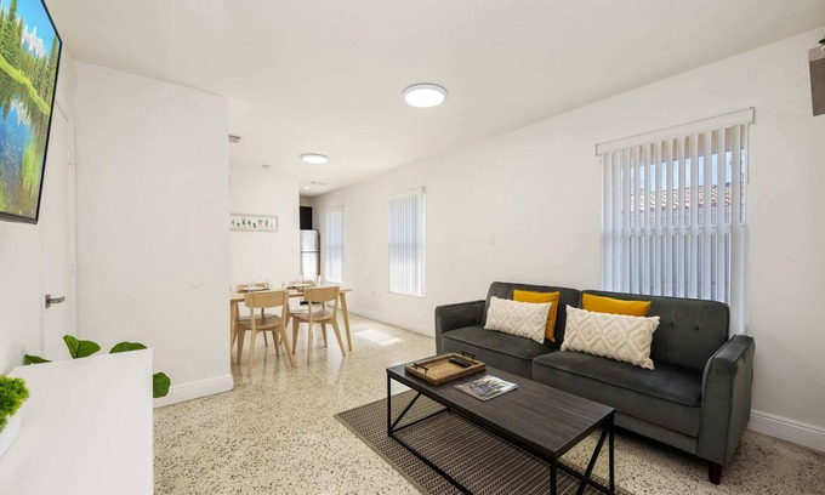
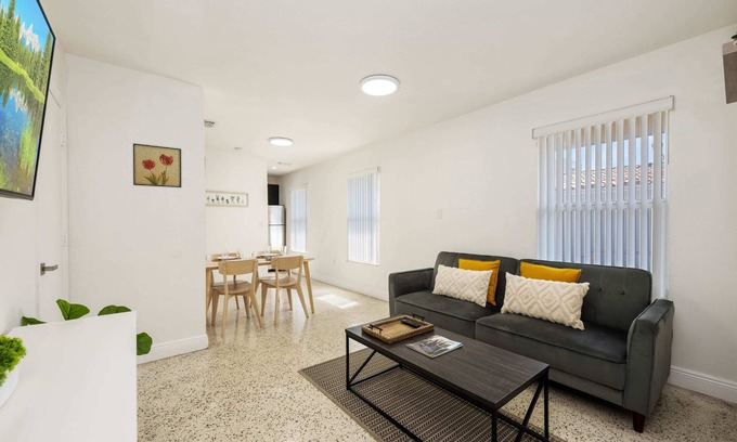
+ wall art [132,142,183,188]
